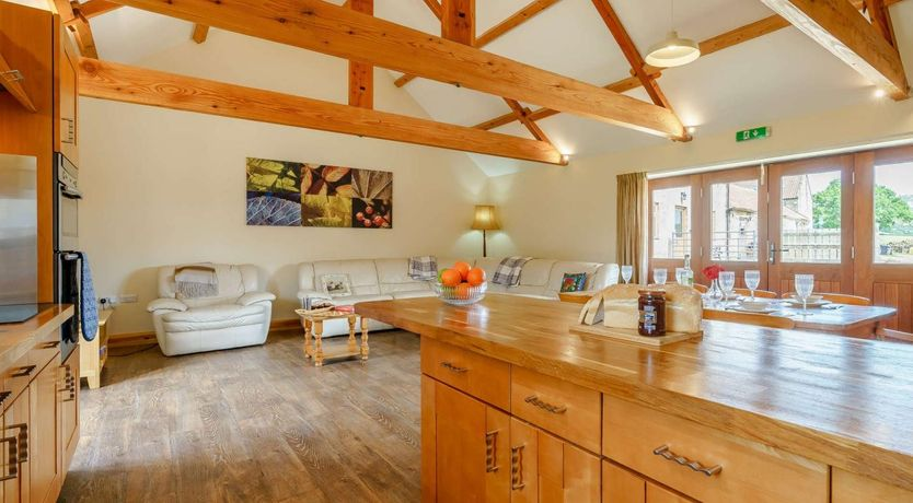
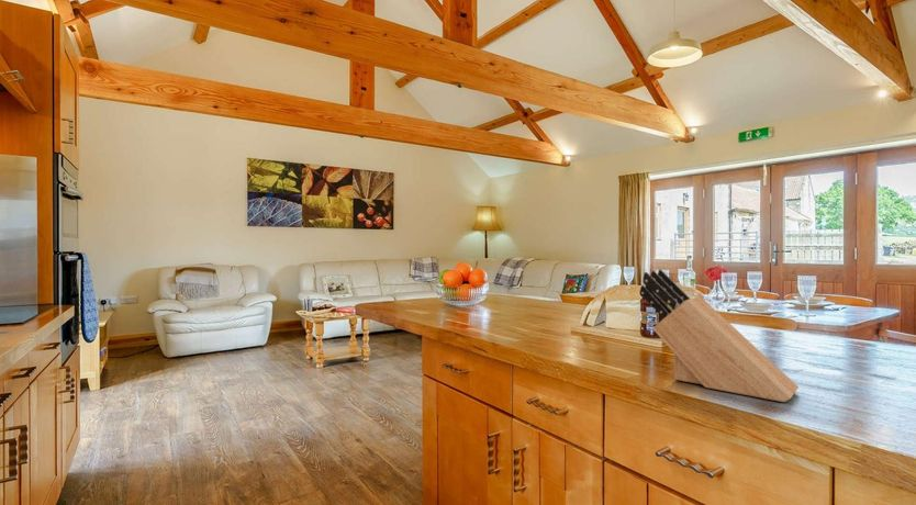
+ knife block [639,269,800,403]
